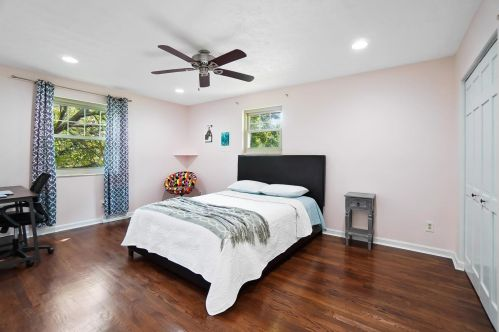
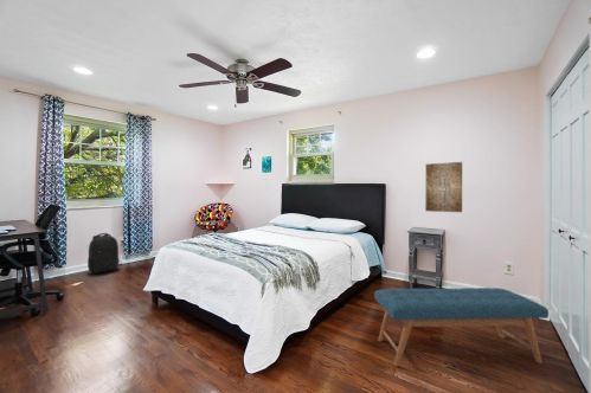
+ backpack [86,232,121,275]
+ wall art [424,161,463,213]
+ bench [373,286,550,367]
